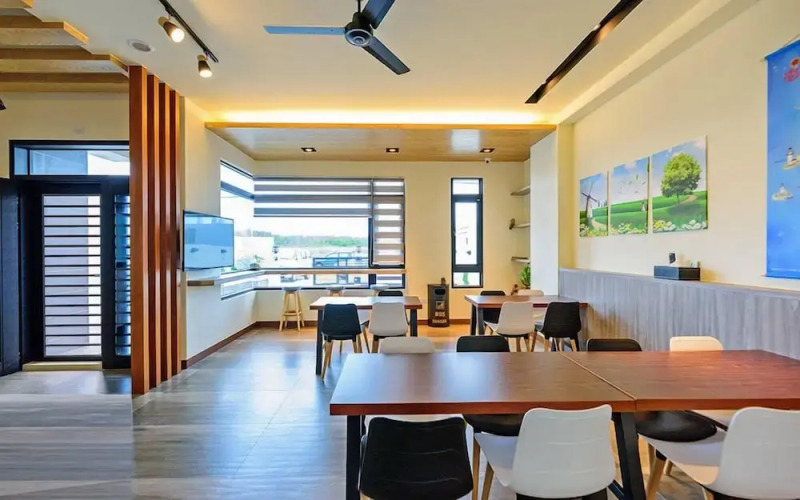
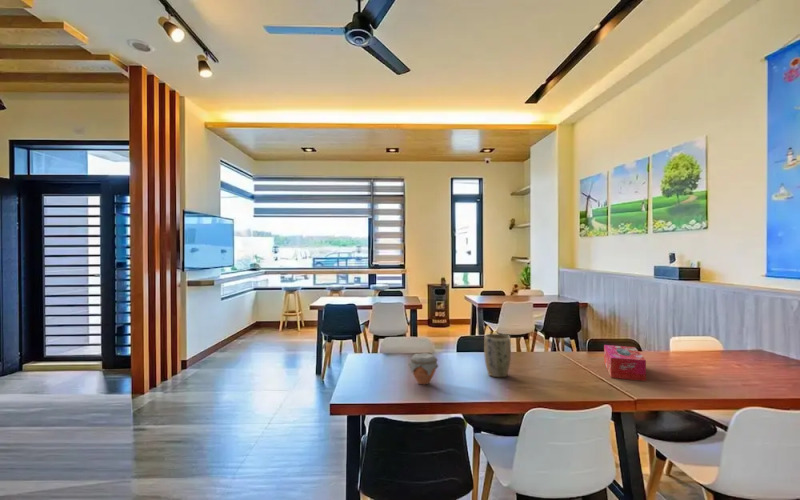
+ tissue box [603,344,647,382]
+ jar [407,352,439,386]
+ plant pot [483,332,512,378]
